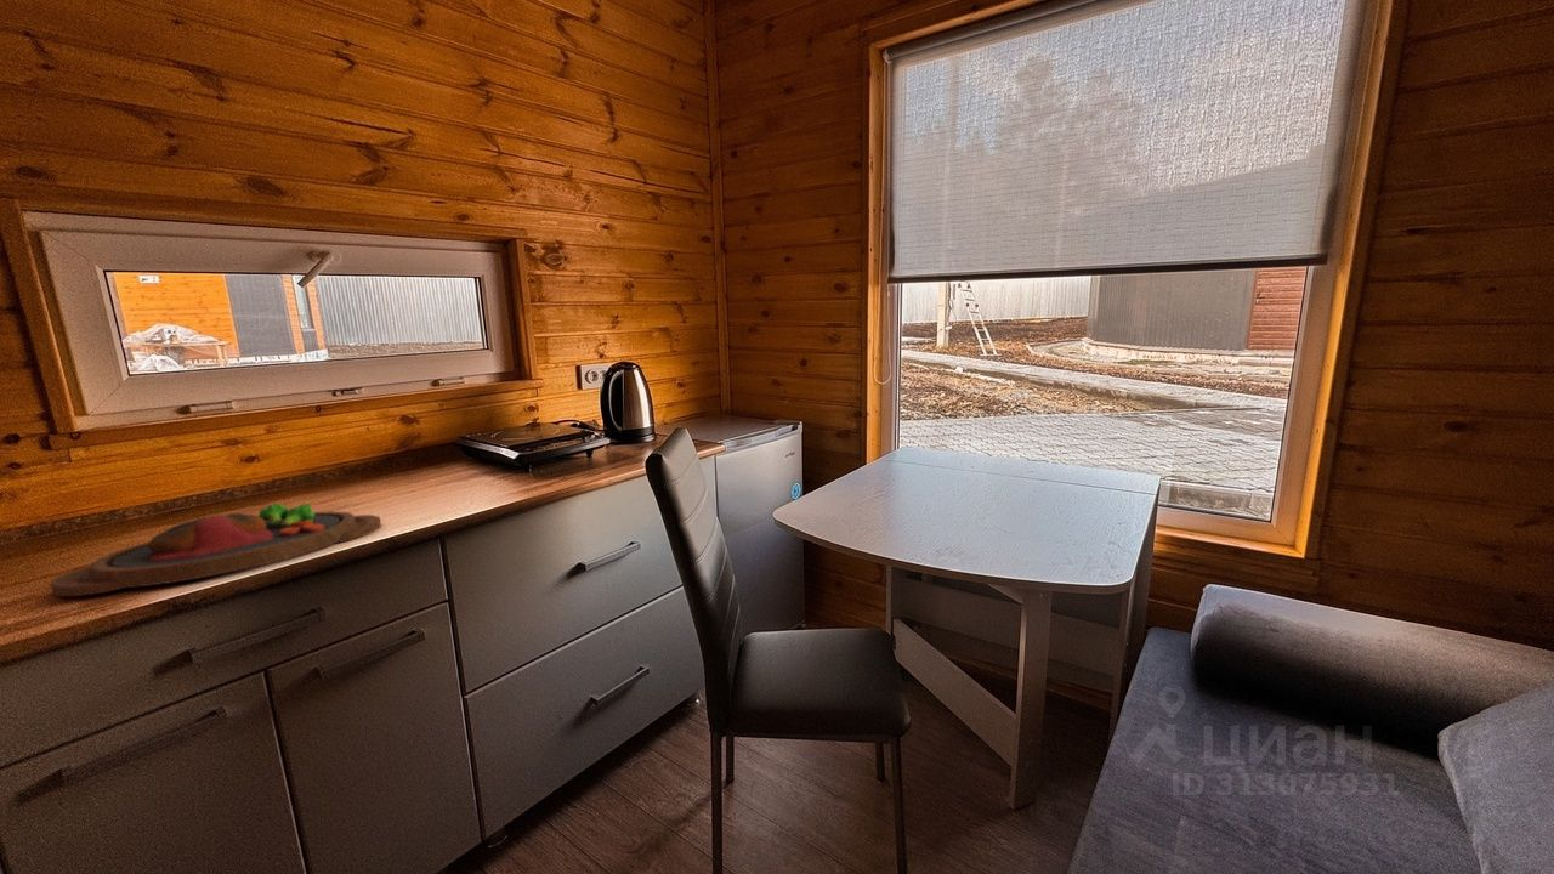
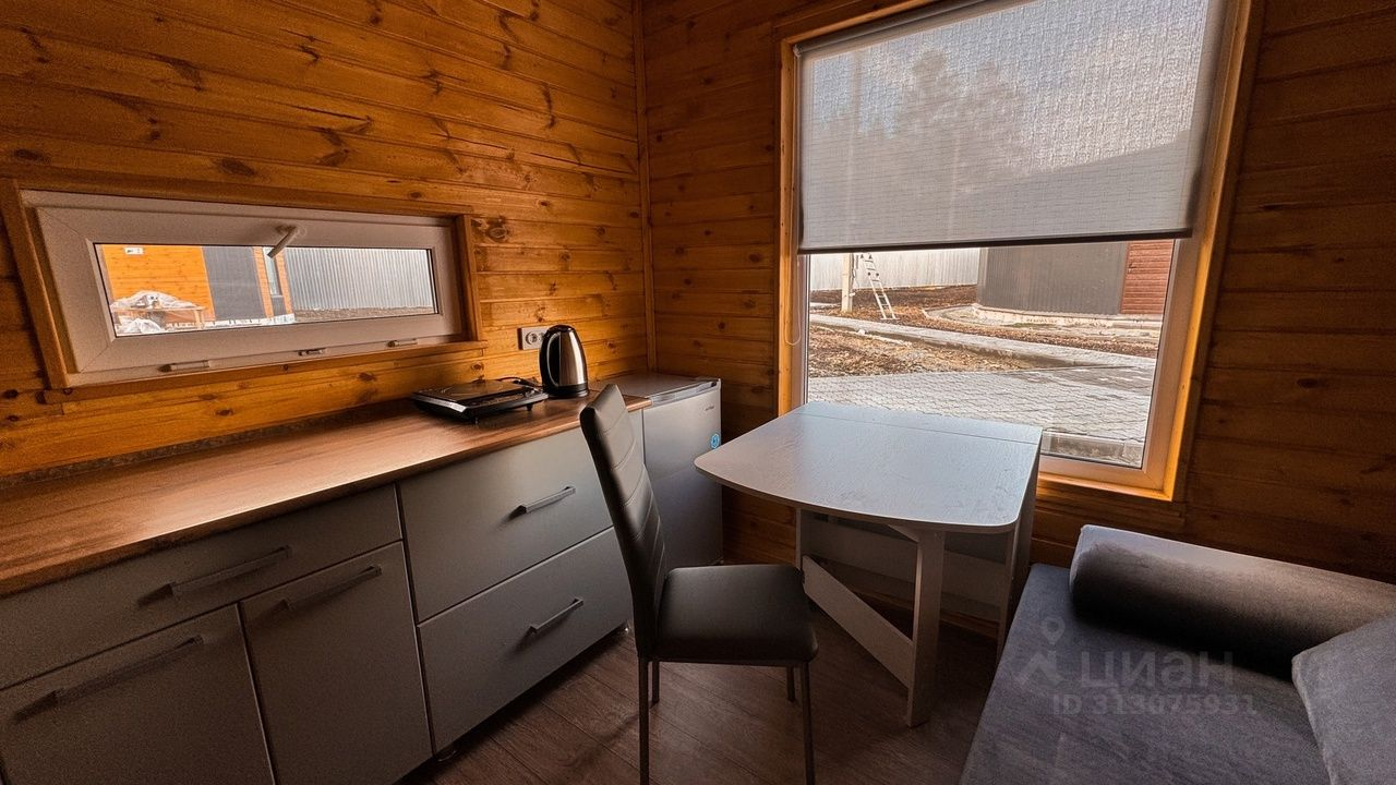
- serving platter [50,501,382,597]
